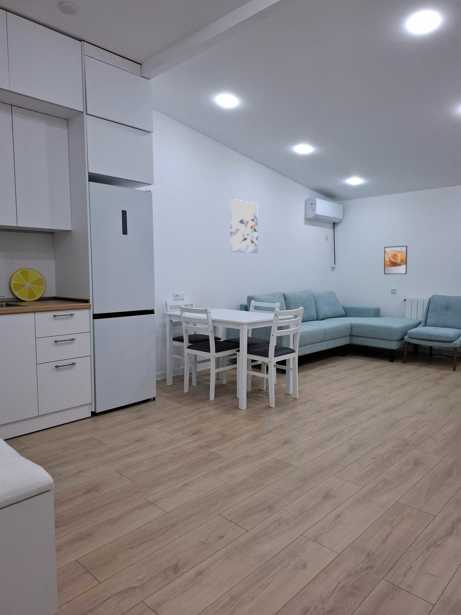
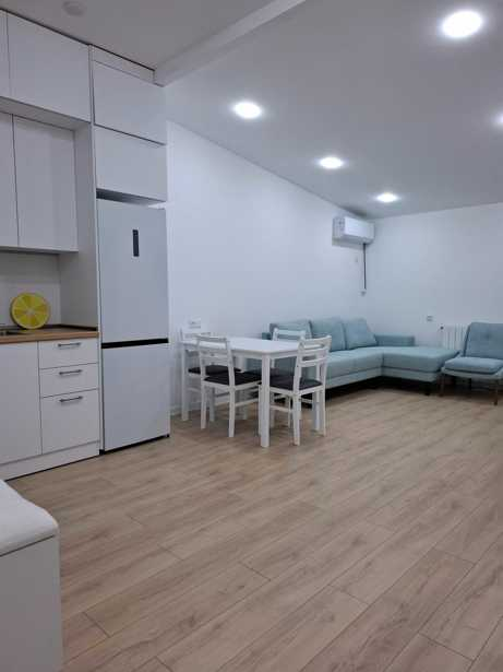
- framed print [383,245,408,275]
- wall art [229,198,259,254]
